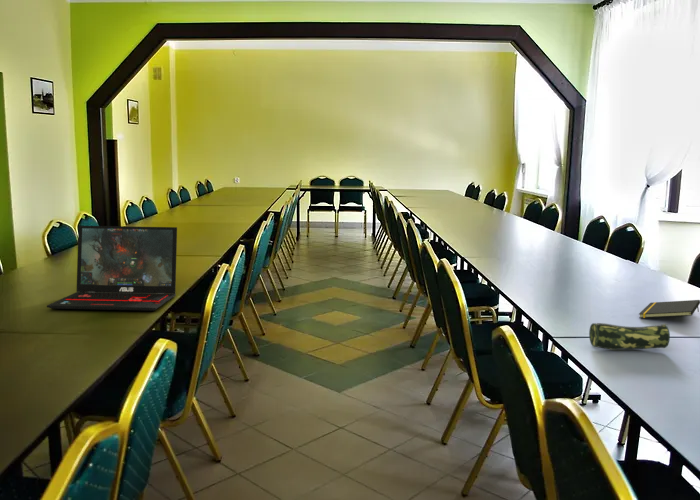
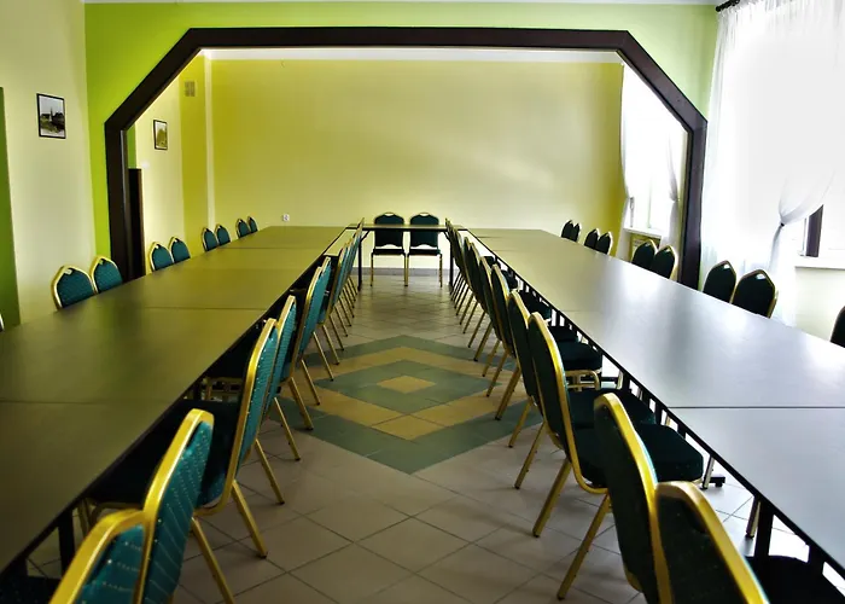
- laptop [46,225,178,312]
- notepad [638,299,700,319]
- pencil case [588,322,671,351]
